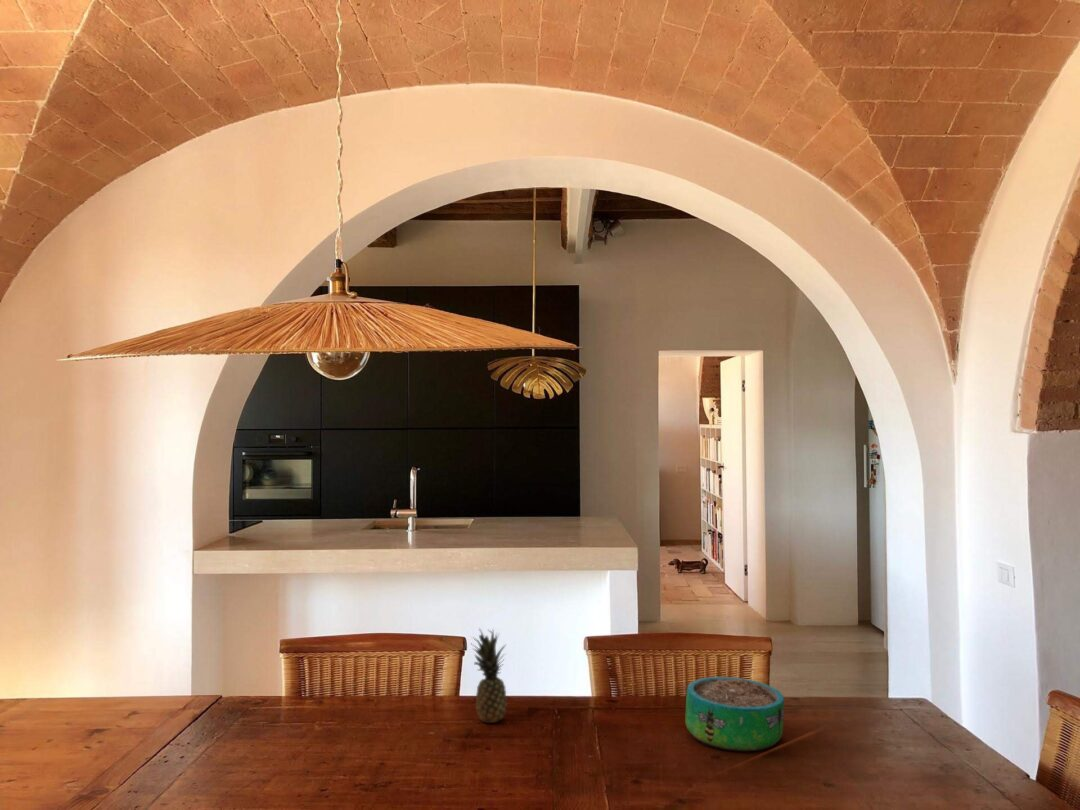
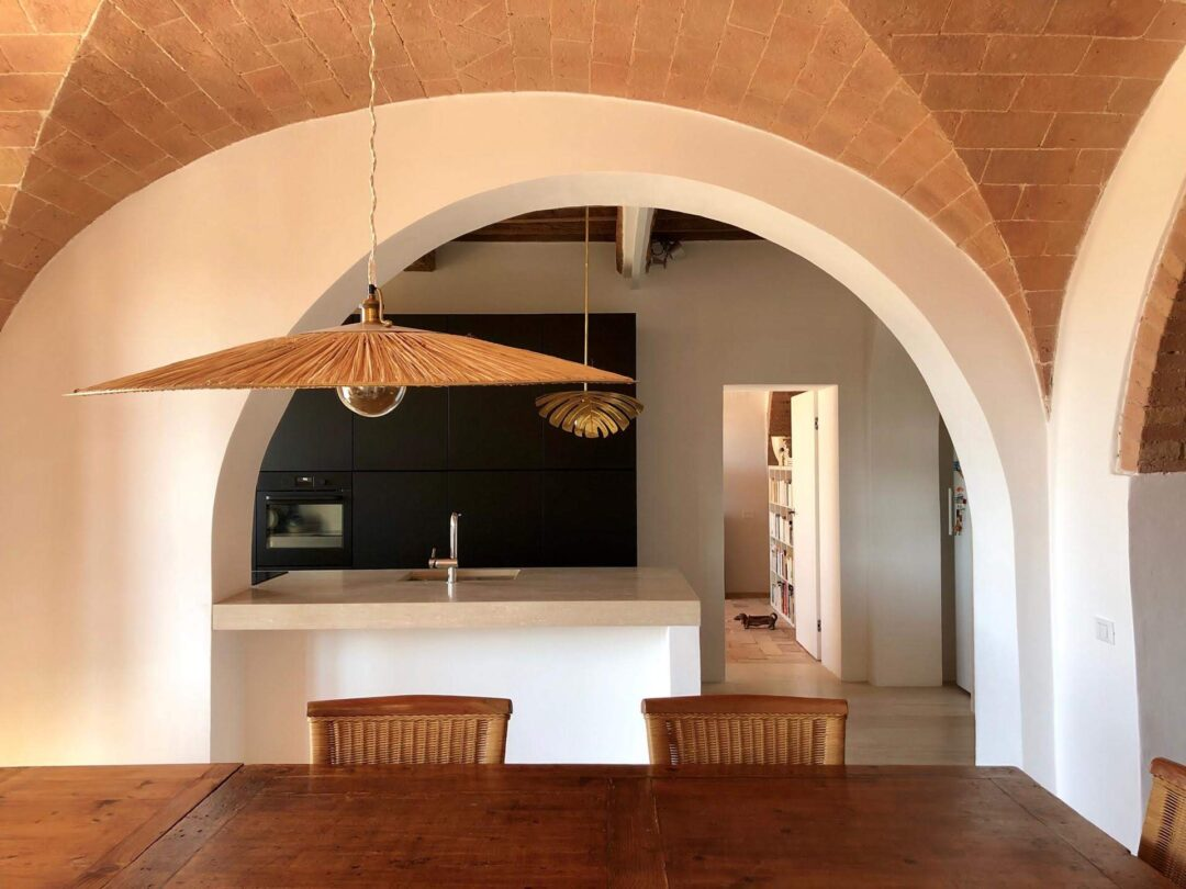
- fruit [469,627,508,724]
- decorative bowl [684,676,785,753]
